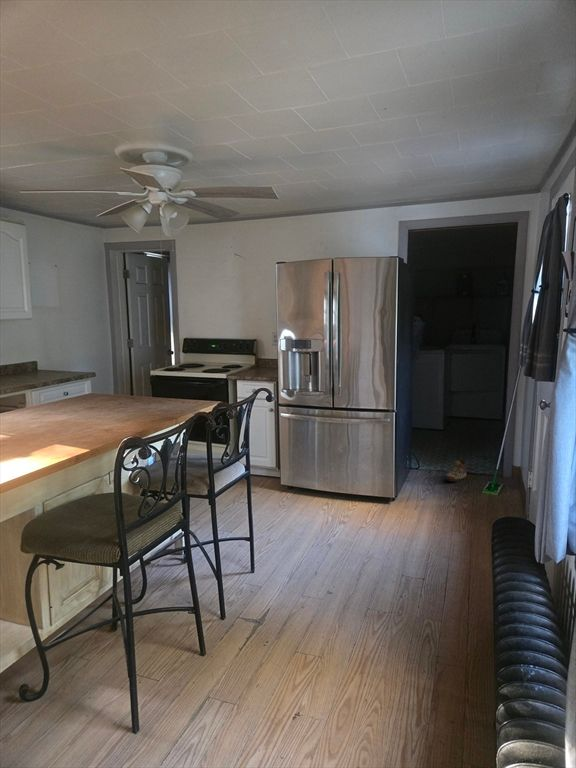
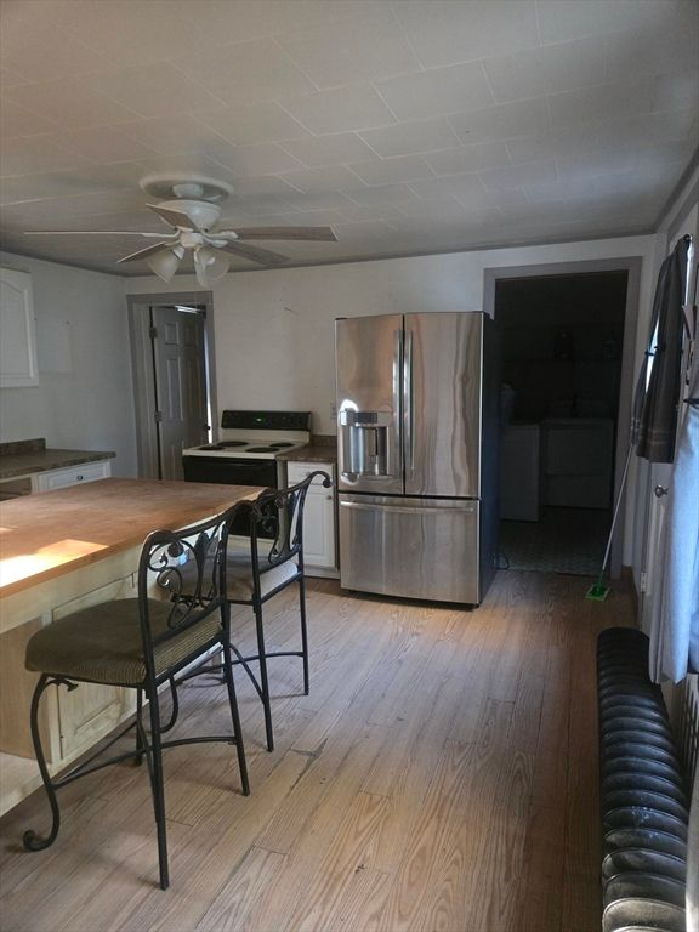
- shoe [442,459,467,483]
